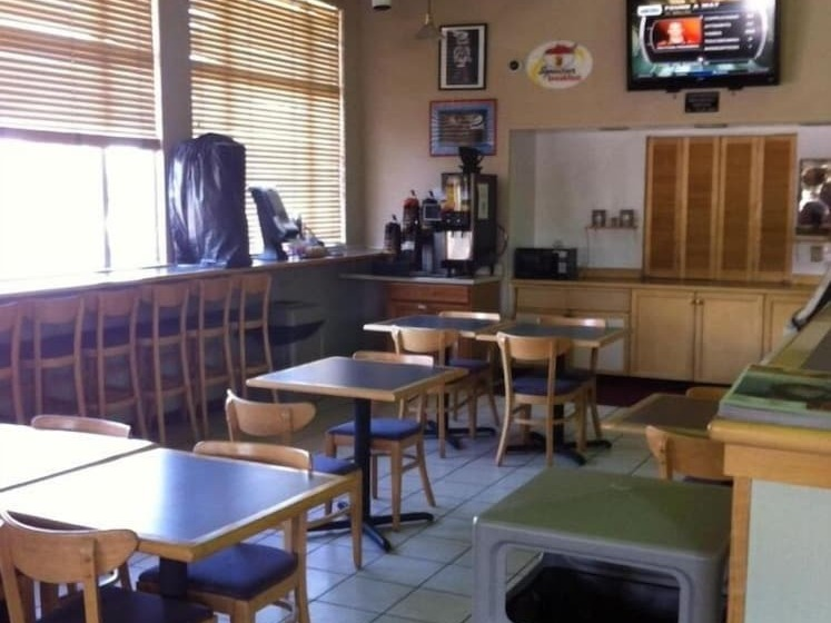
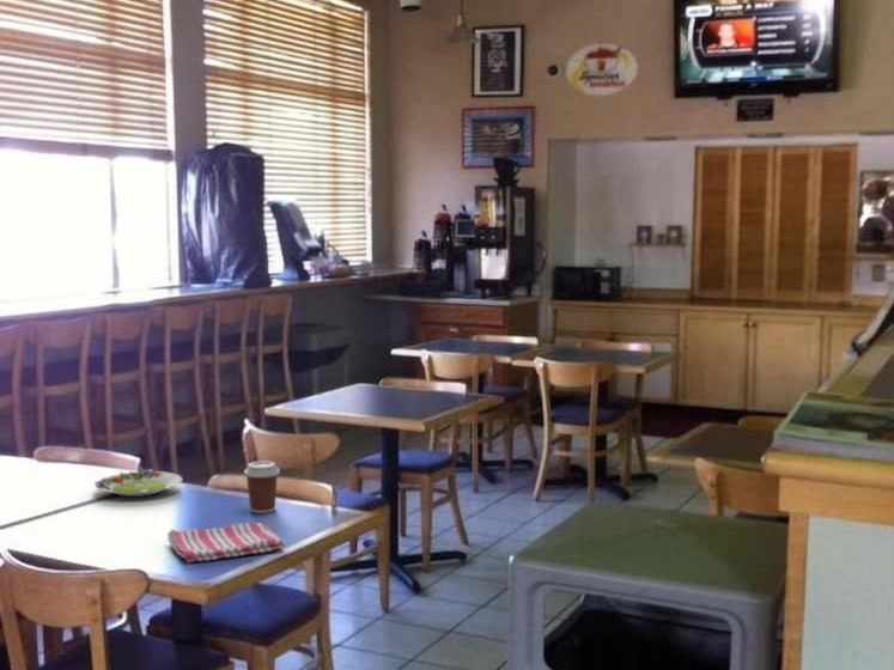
+ coffee cup [243,459,281,514]
+ dish towel [166,522,287,565]
+ salad plate [93,468,183,498]
